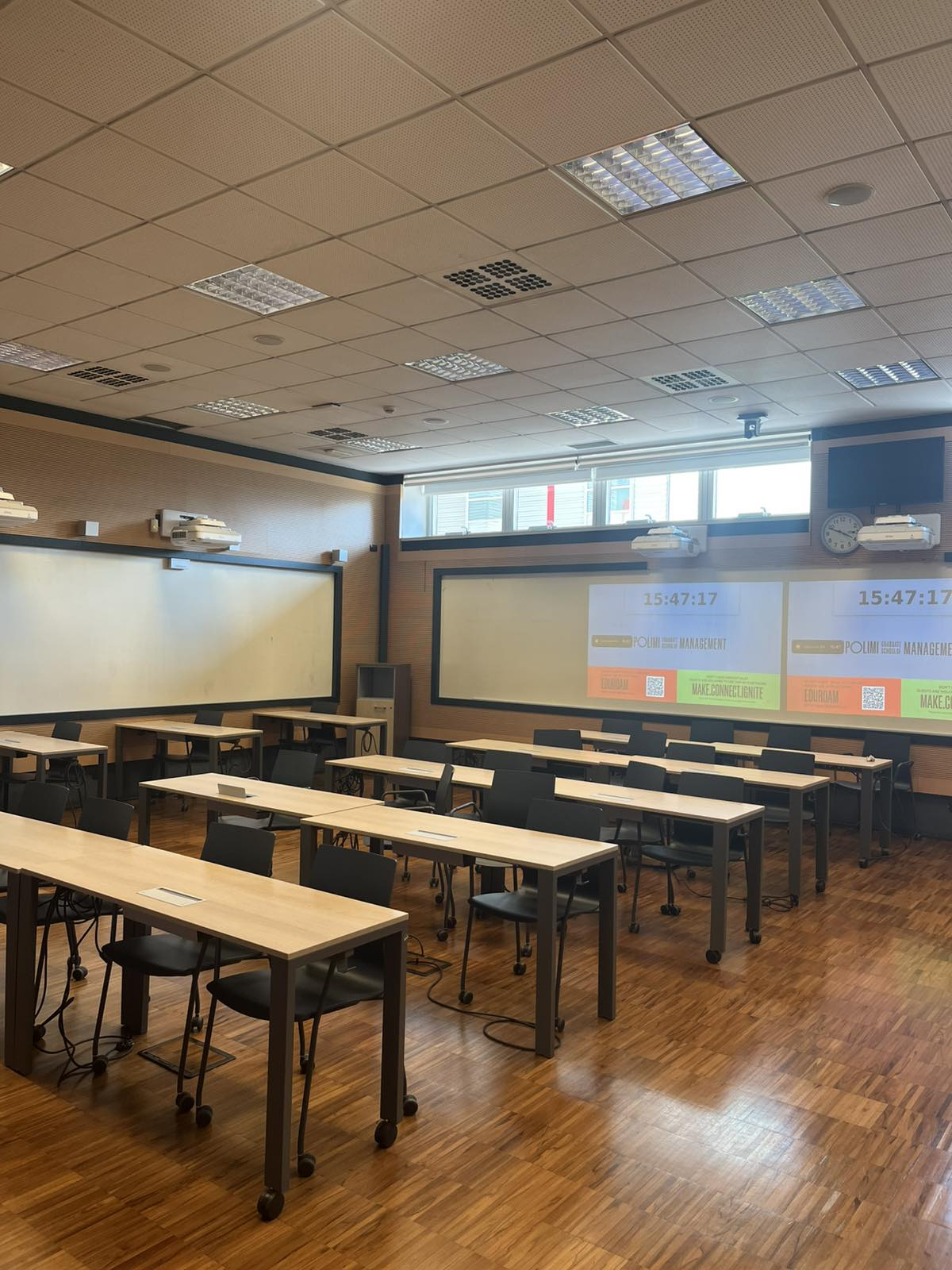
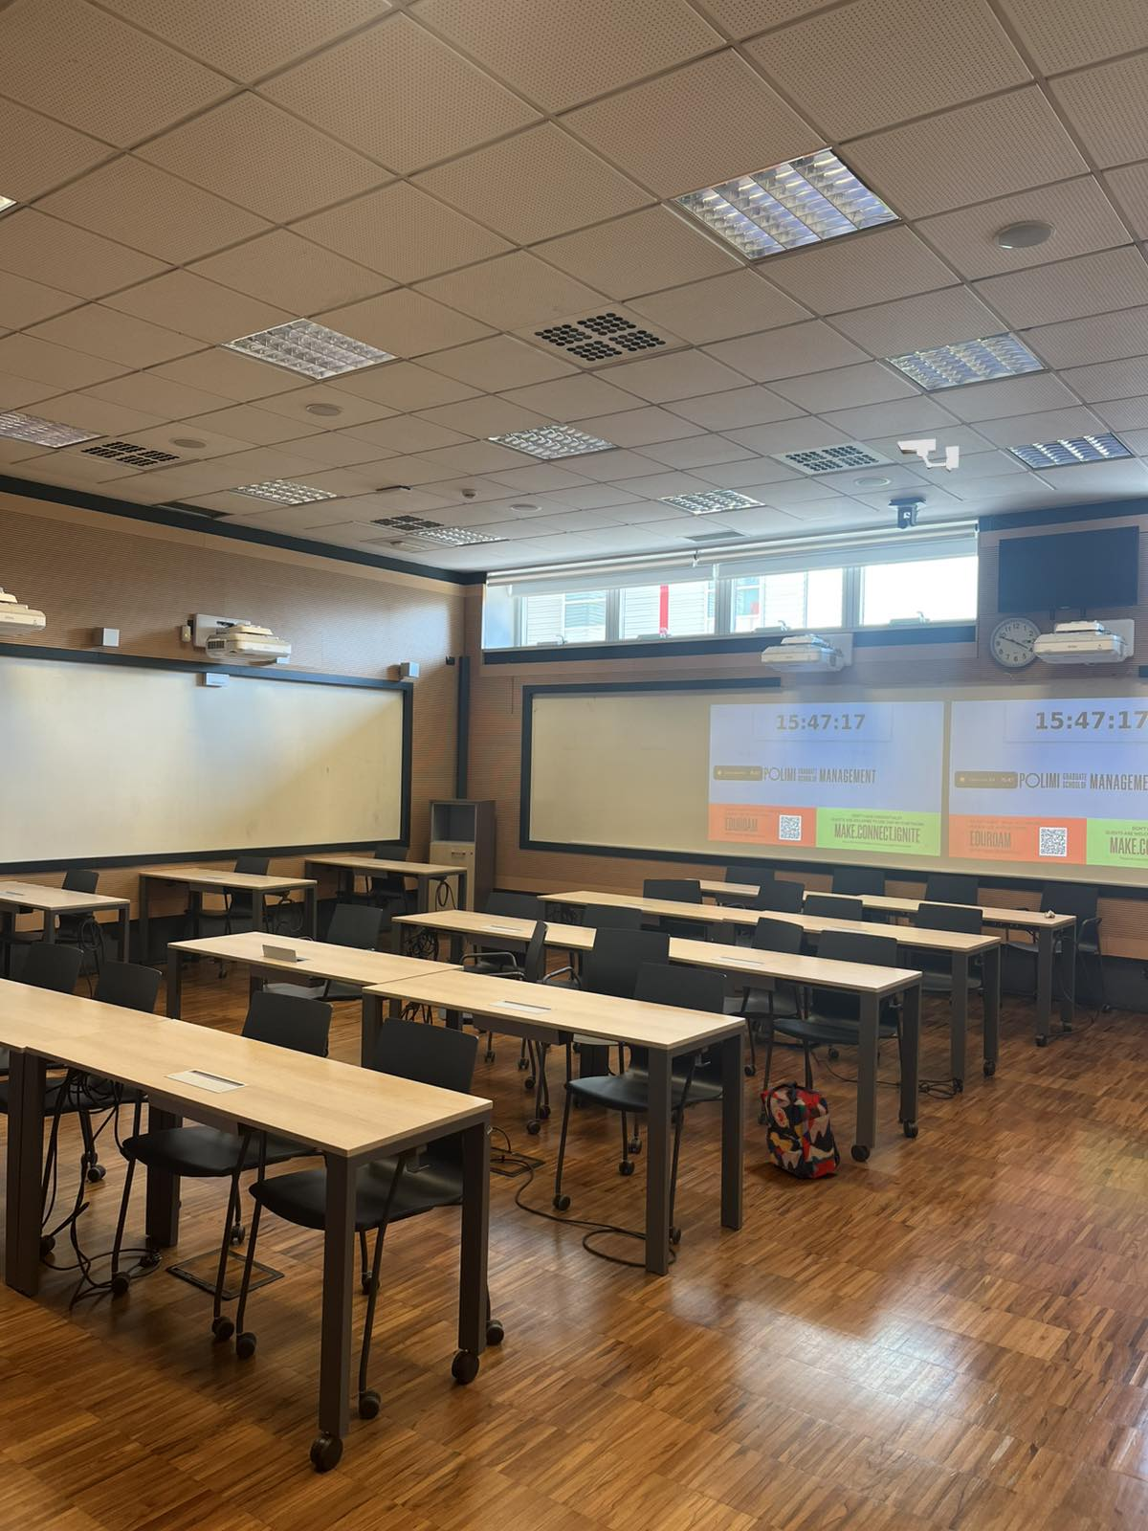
+ backpack [760,1079,840,1180]
+ security camera [897,439,960,473]
